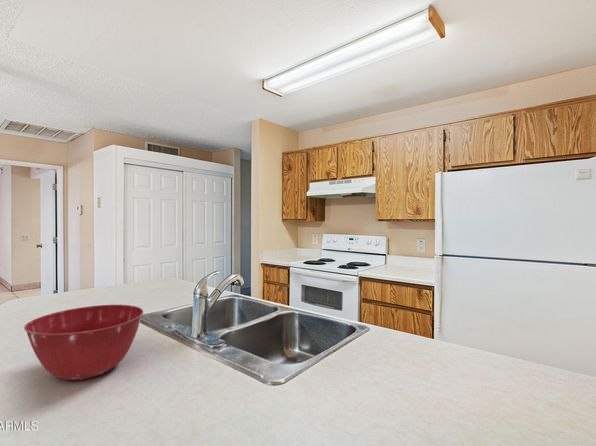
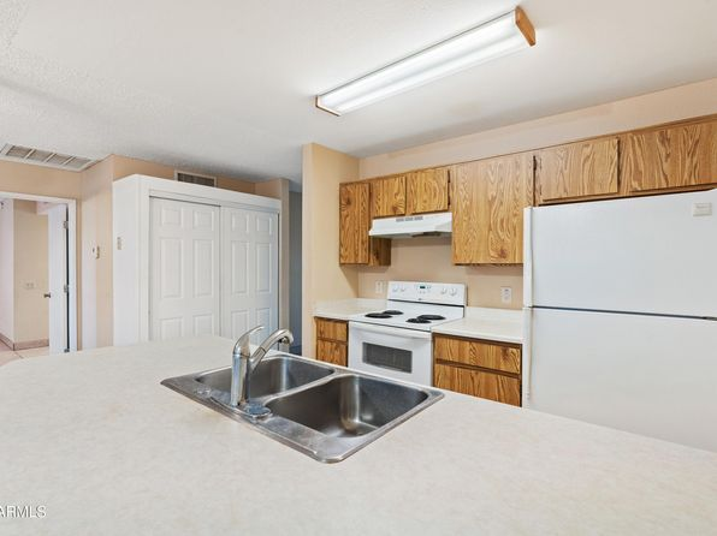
- mixing bowl [23,304,144,381]
